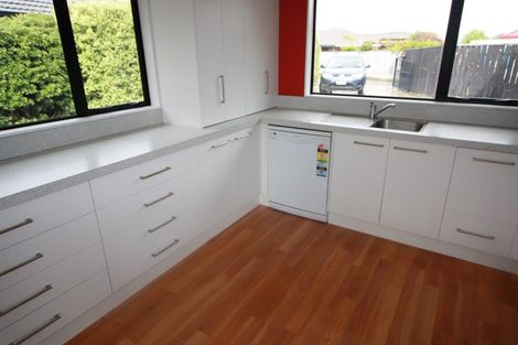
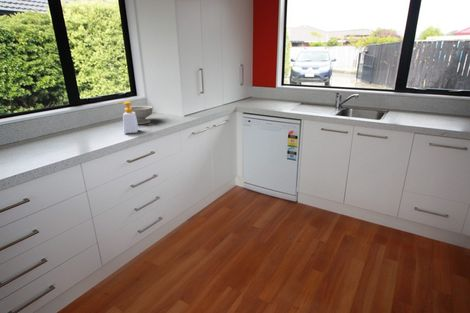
+ soap bottle [114,100,140,134]
+ bowl [124,105,154,125]
